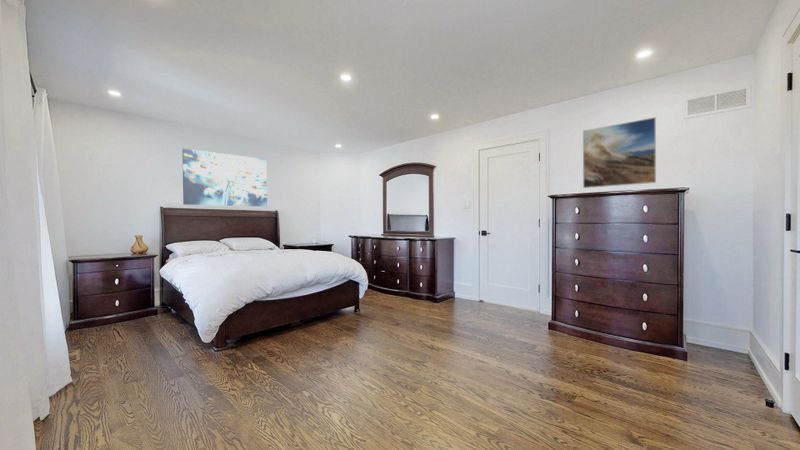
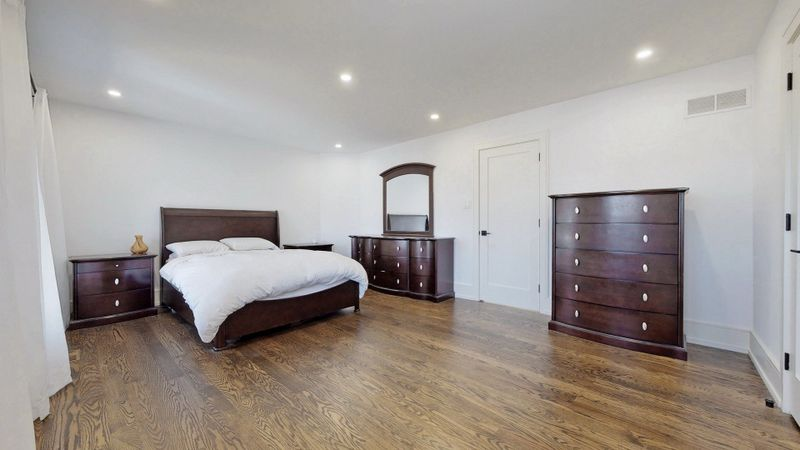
- wall art [181,148,268,208]
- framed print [582,116,657,189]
